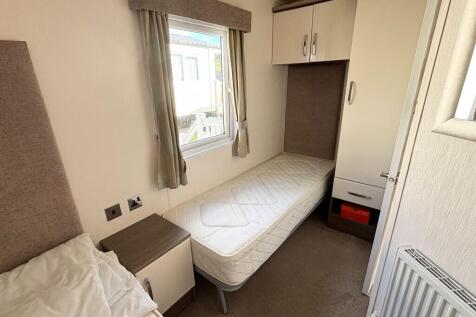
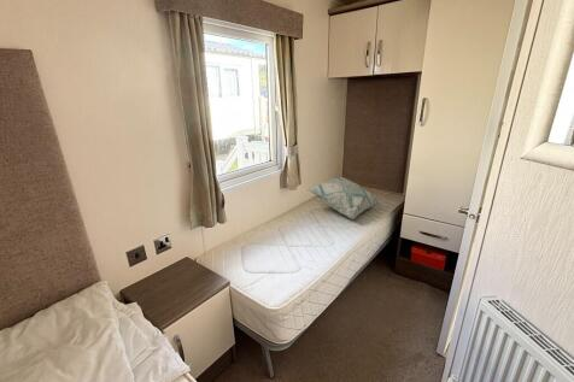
+ decorative pillow [306,176,380,221]
